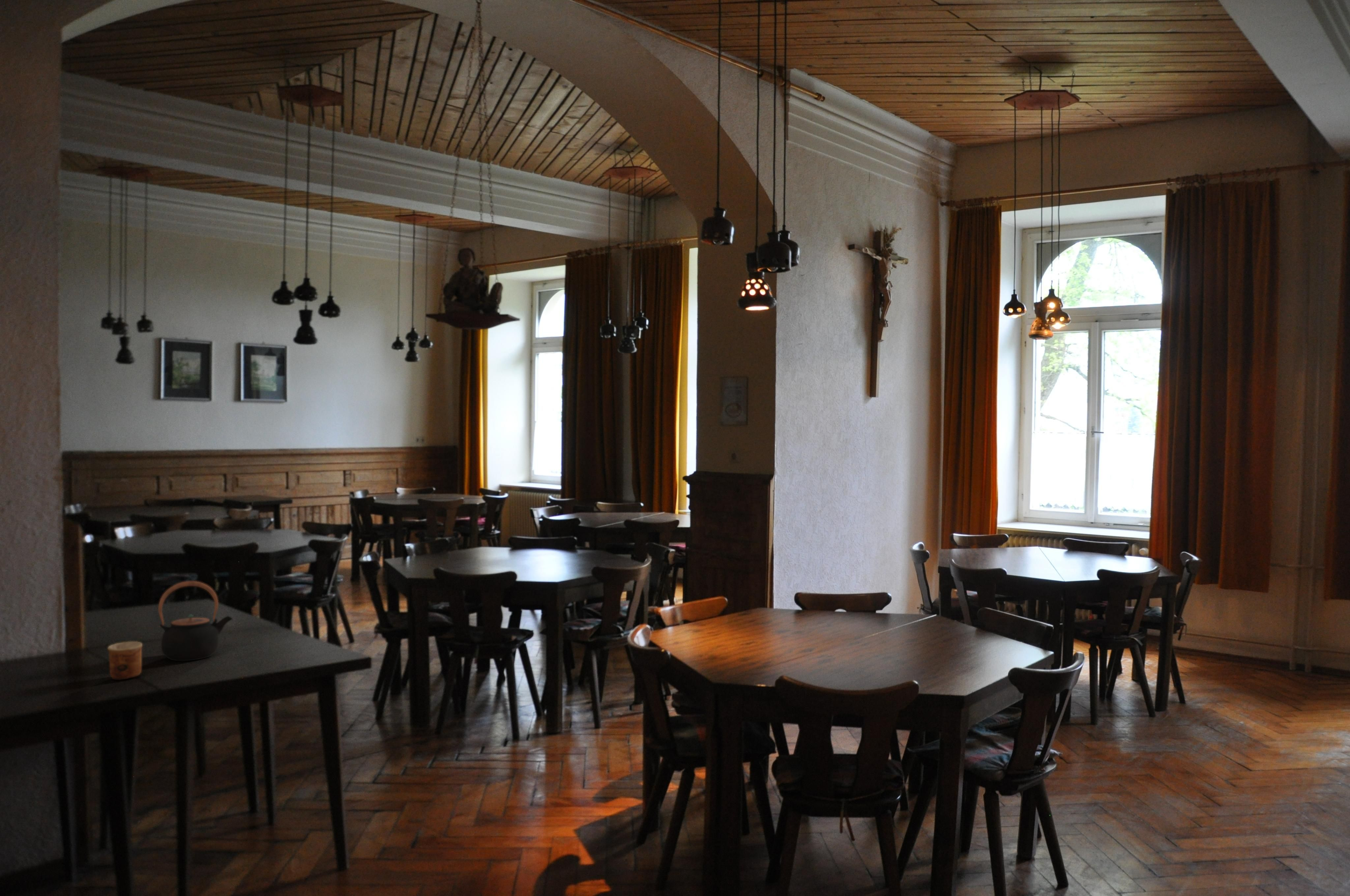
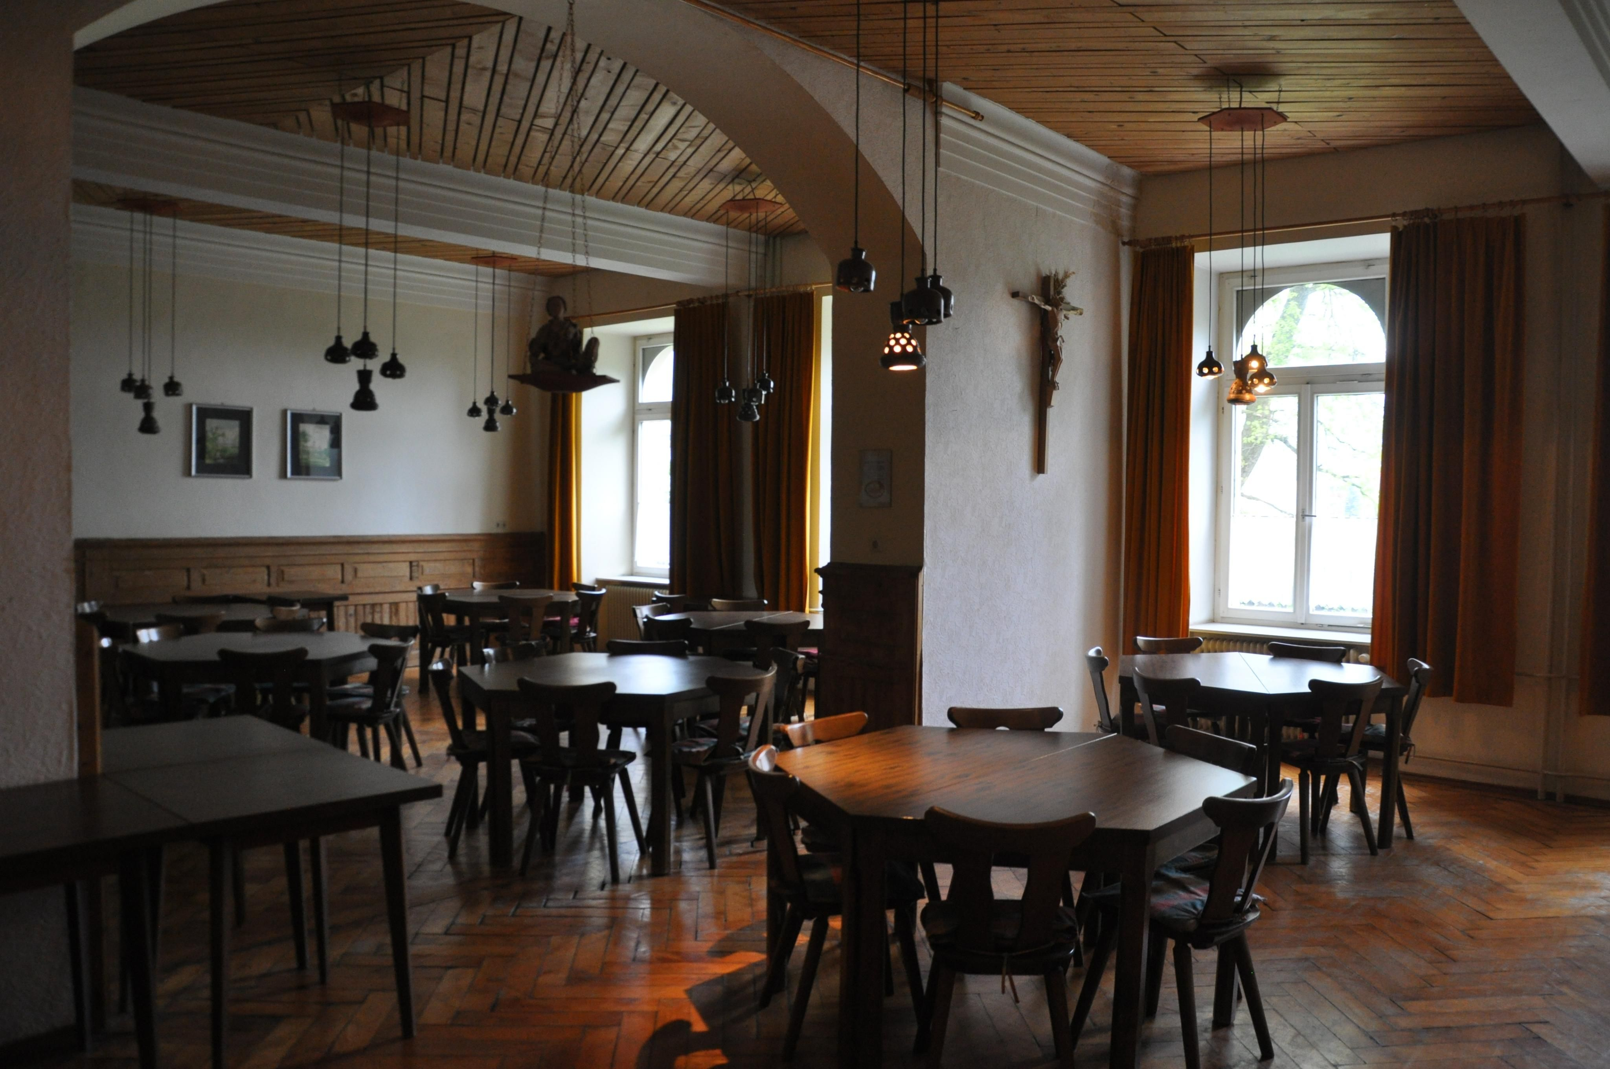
- teapot [158,581,233,661]
- cup [107,641,143,680]
